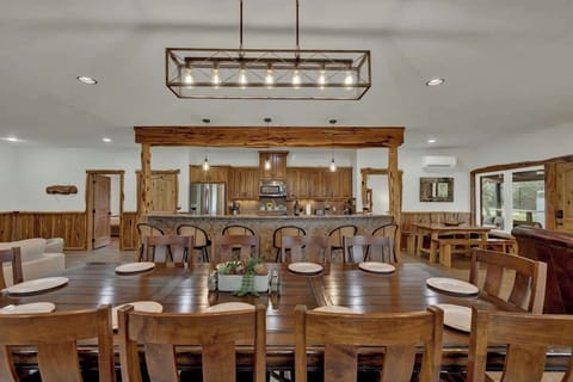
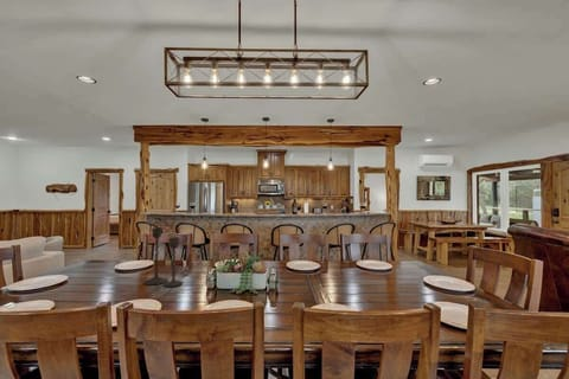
+ candlestick [143,226,184,288]
